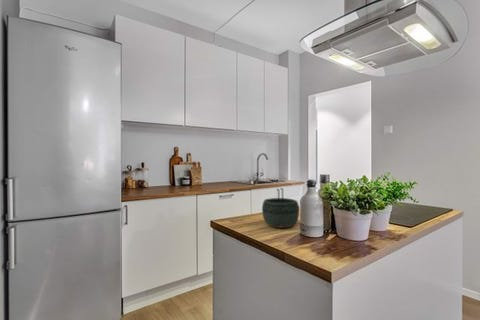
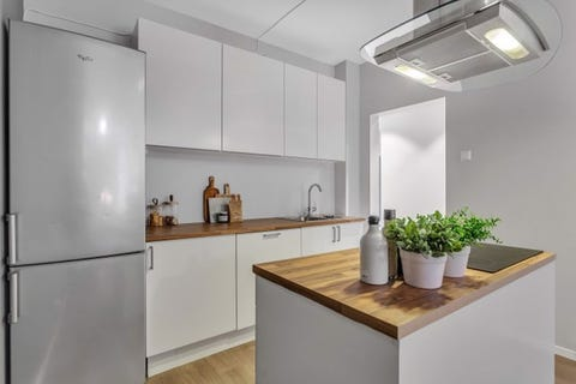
- bowl [261,197,300,229]
